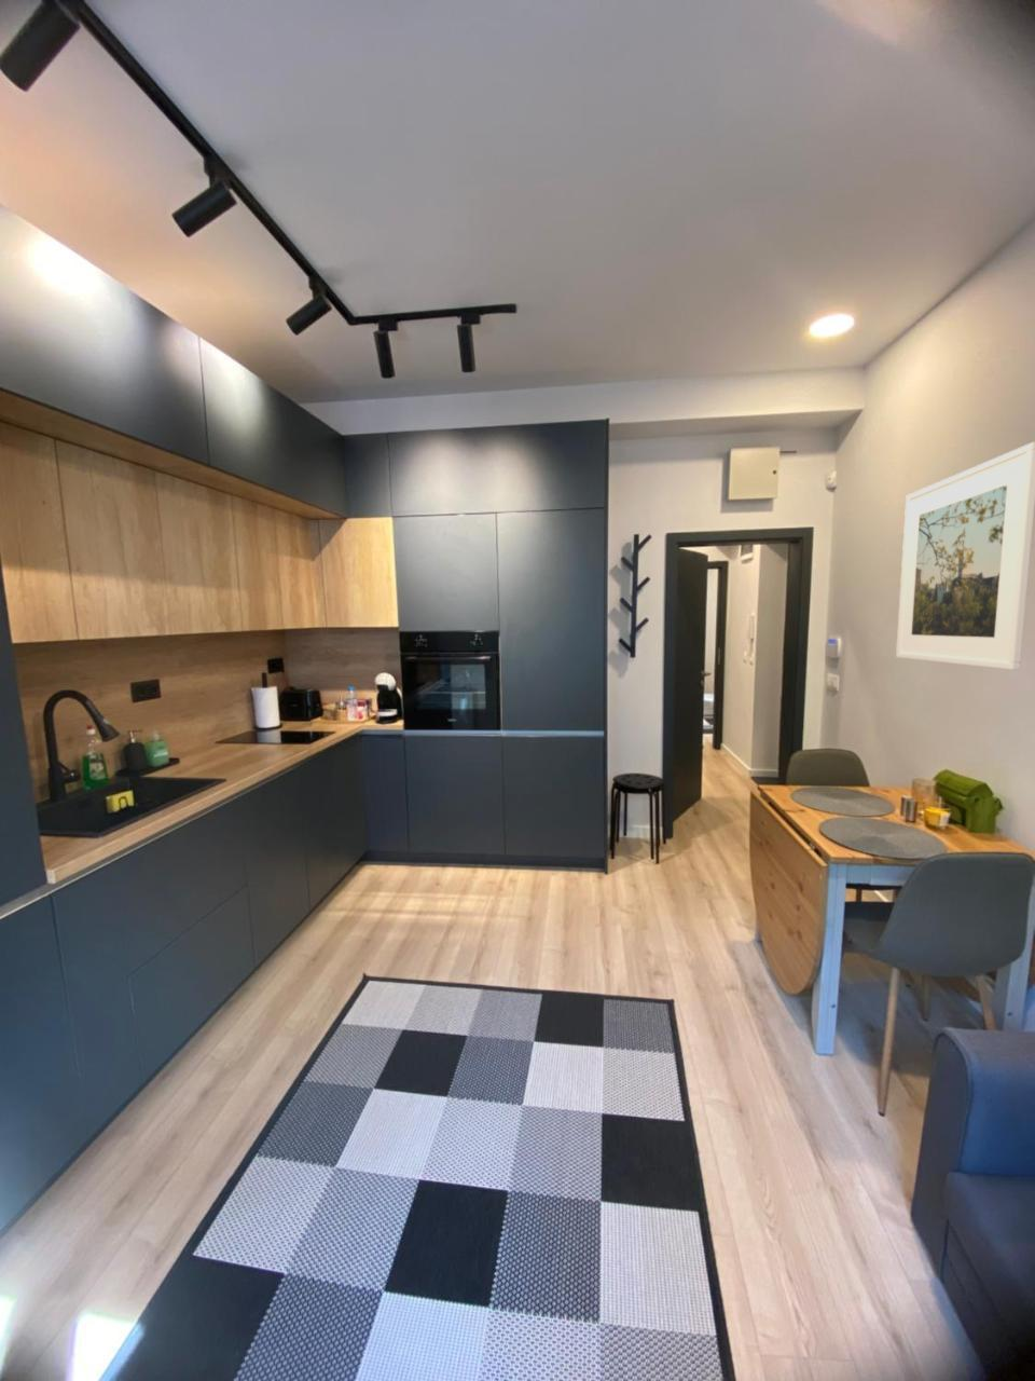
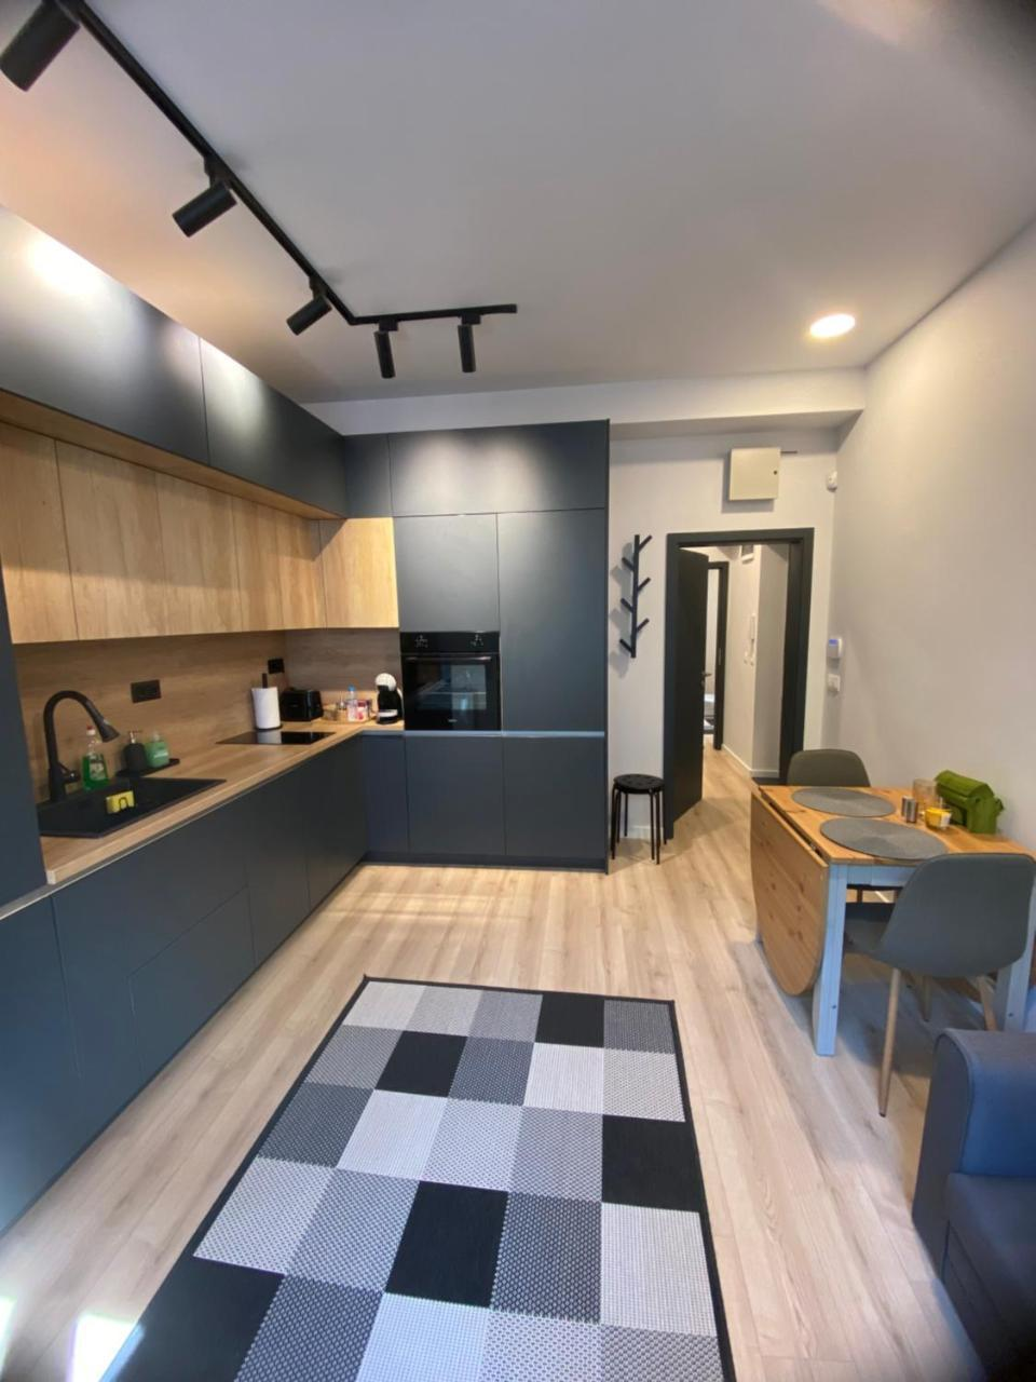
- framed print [895,441,1035,671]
